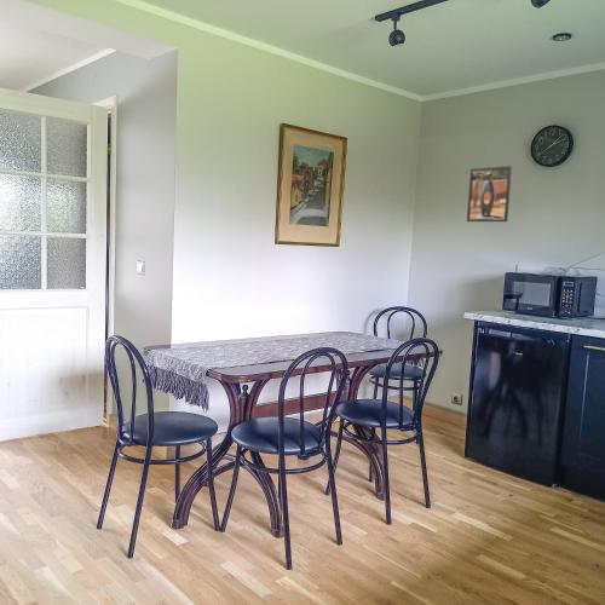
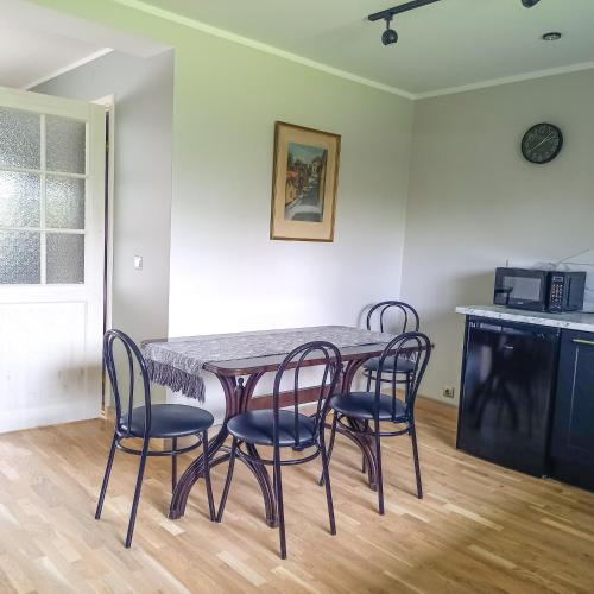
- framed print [466,165,513,223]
